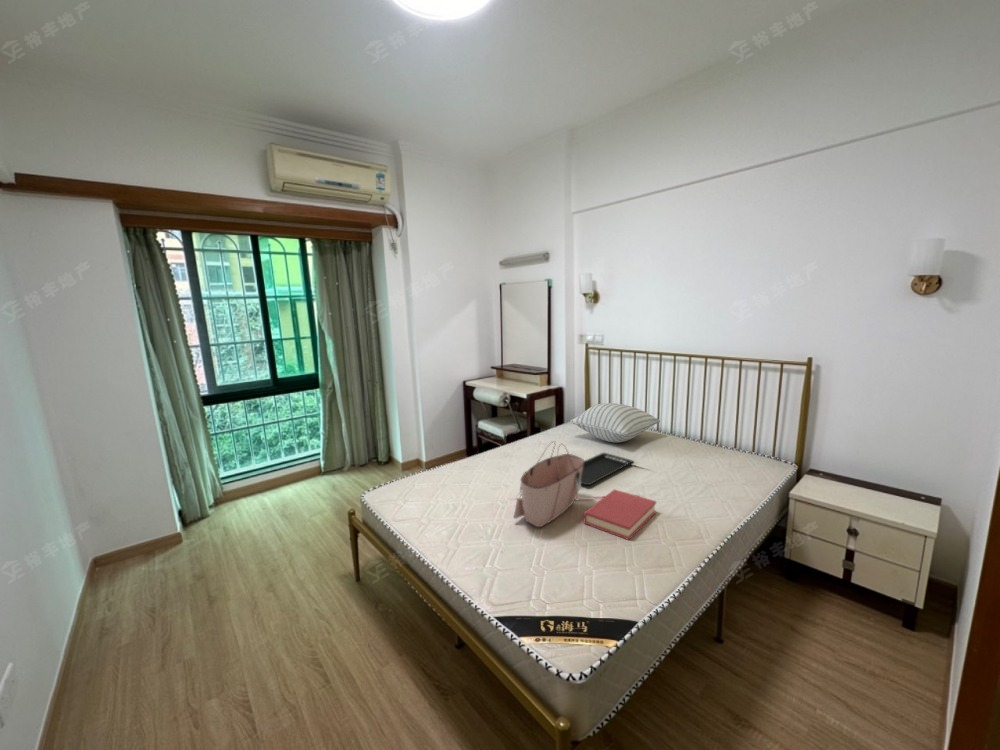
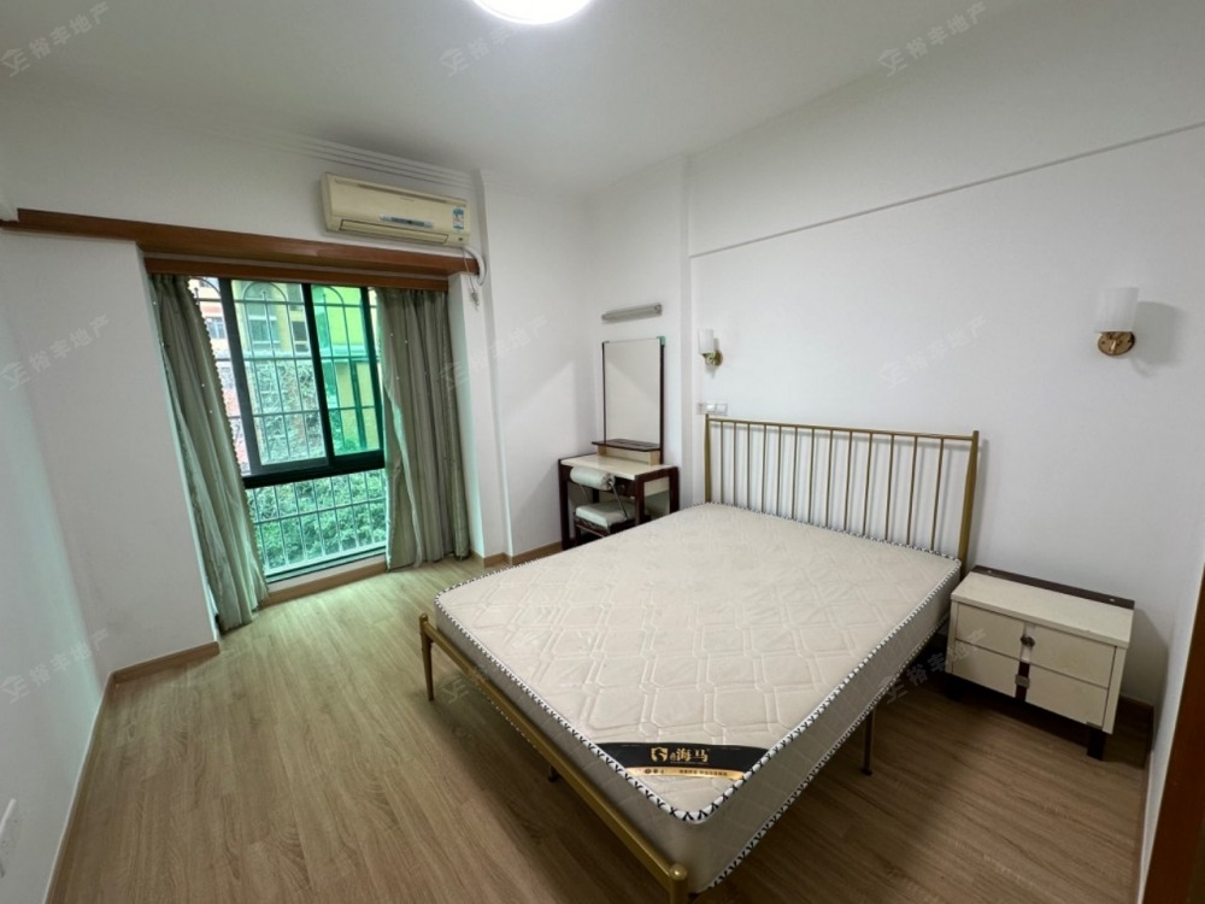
- tote bag [513,440,585,528]
- hardback book [583,488,657,541]
- serving tray [580,452,634,486]
- pillow [569,402,661,443]
